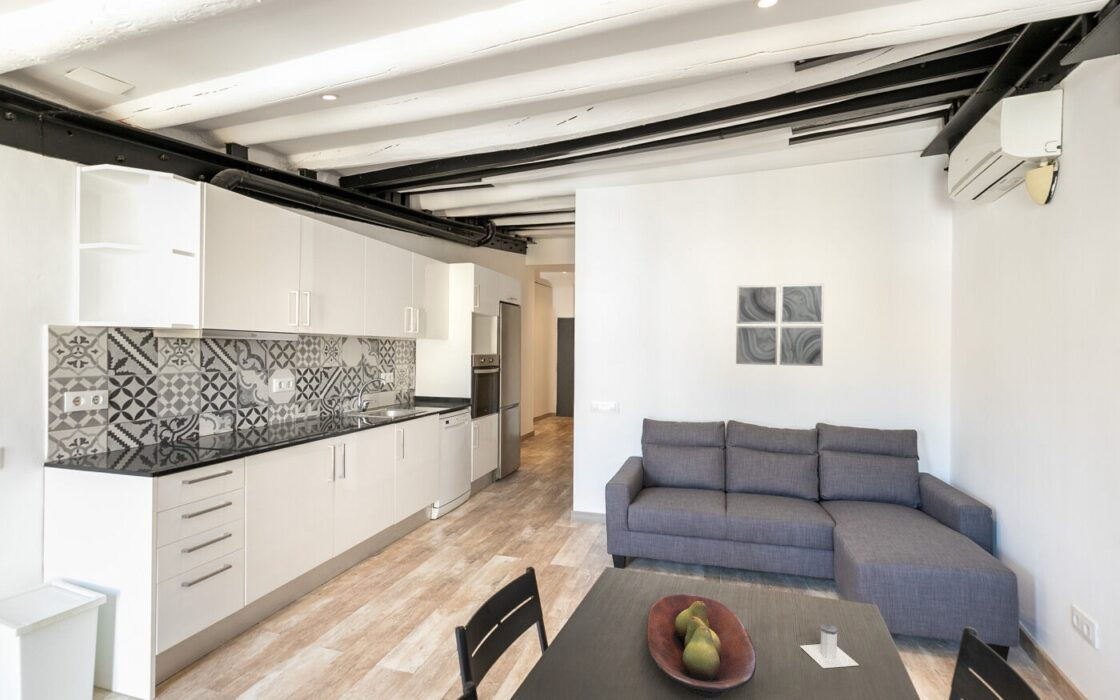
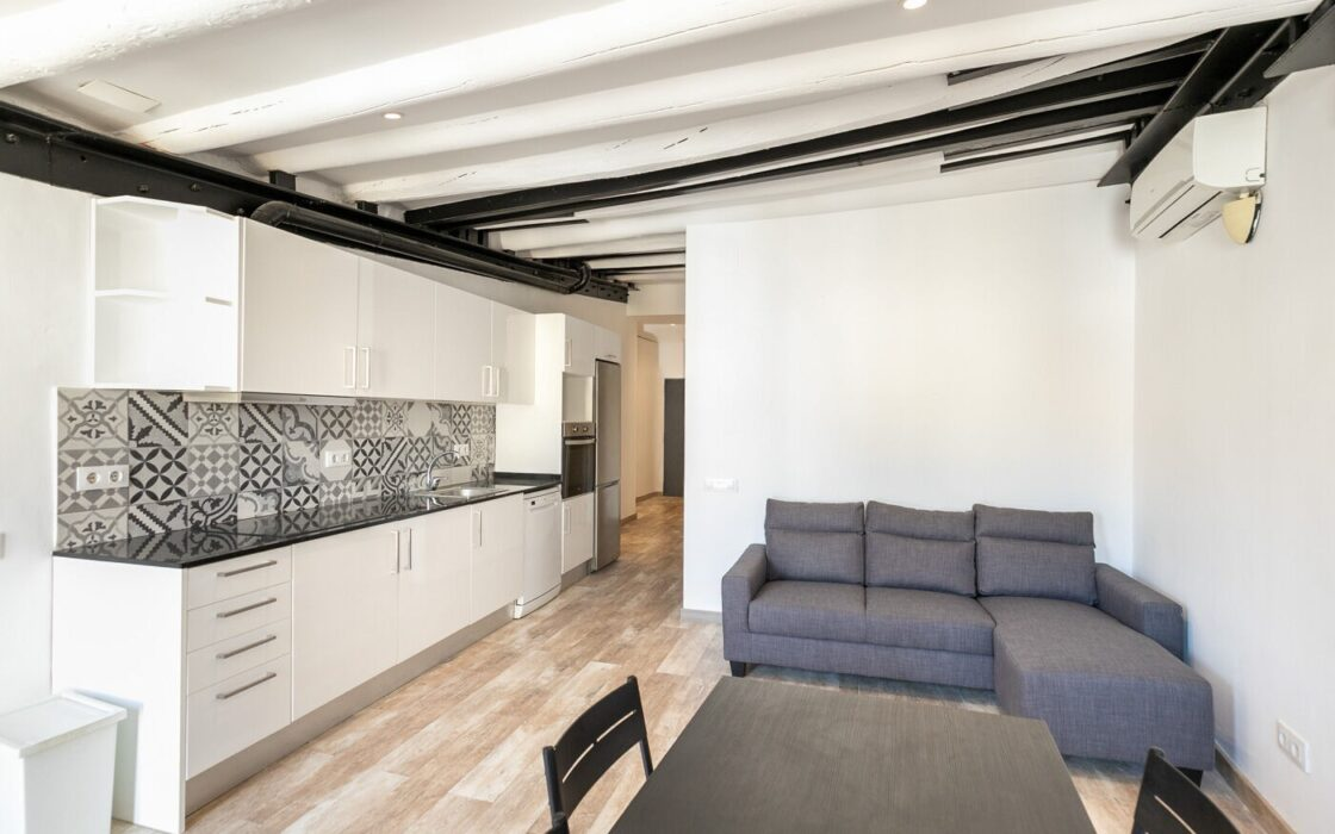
- salt shaker [799,623,860,669]
- fruit bowl [646,593,757,699]
- wall art [735,283,825,367]
